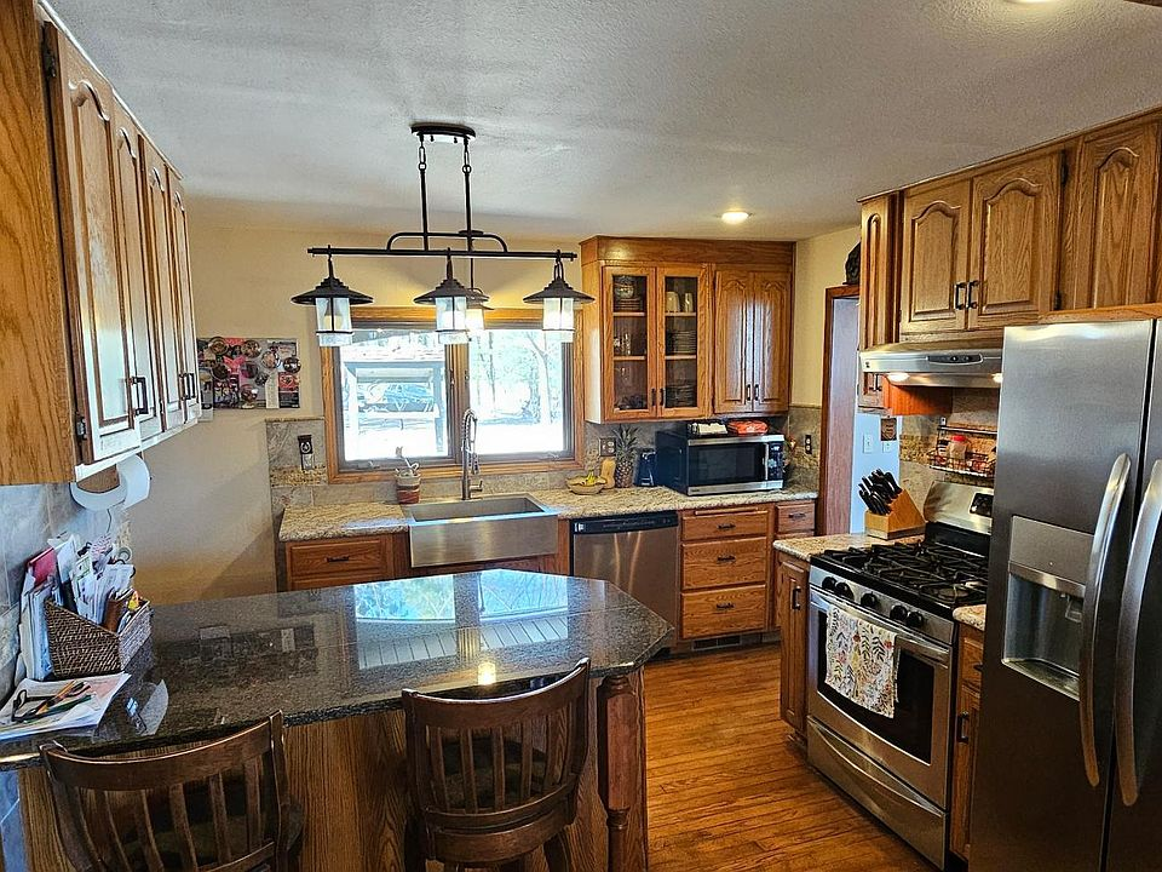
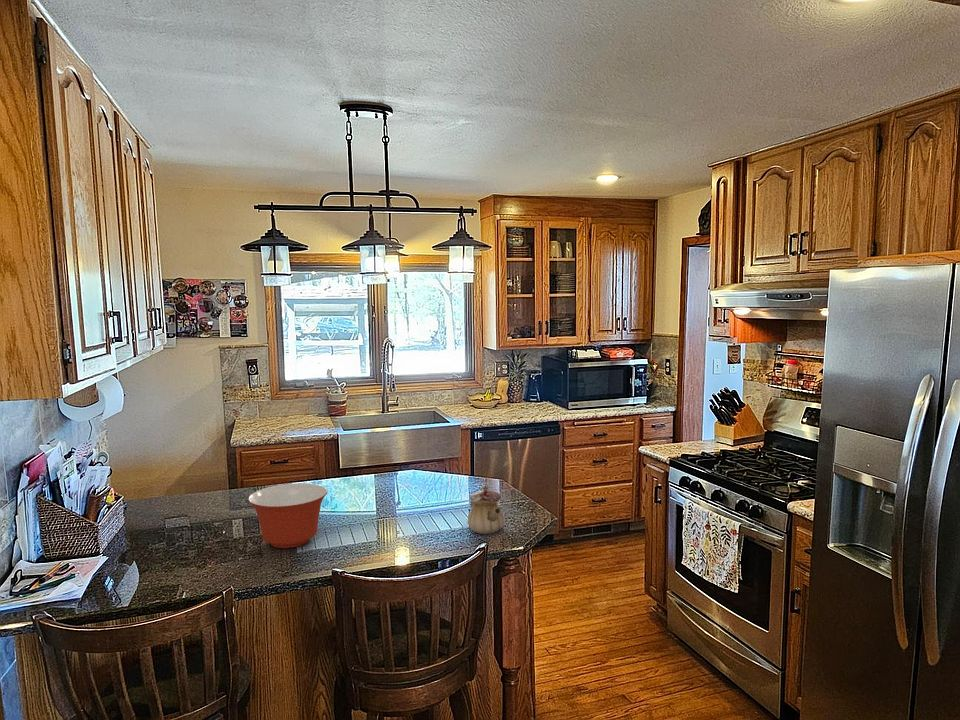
+ mixing bowl [247,482,329,549]
+ teapot [467,484,505,535]
